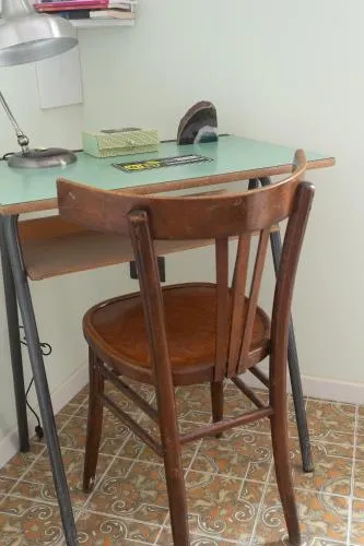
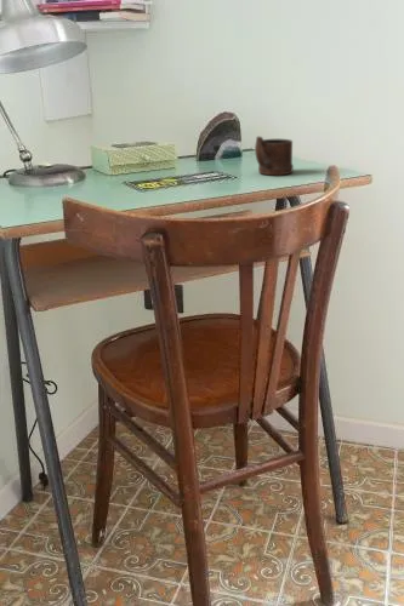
+ mug [254,136,295,176]
